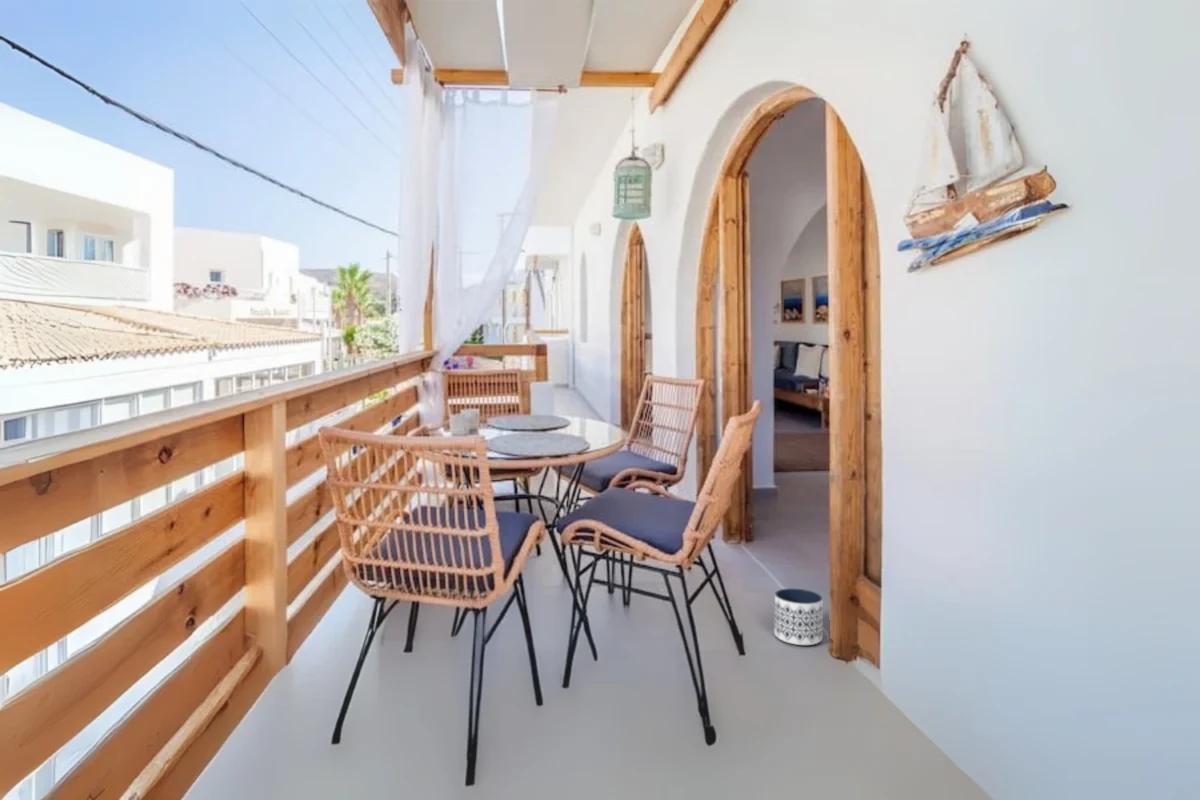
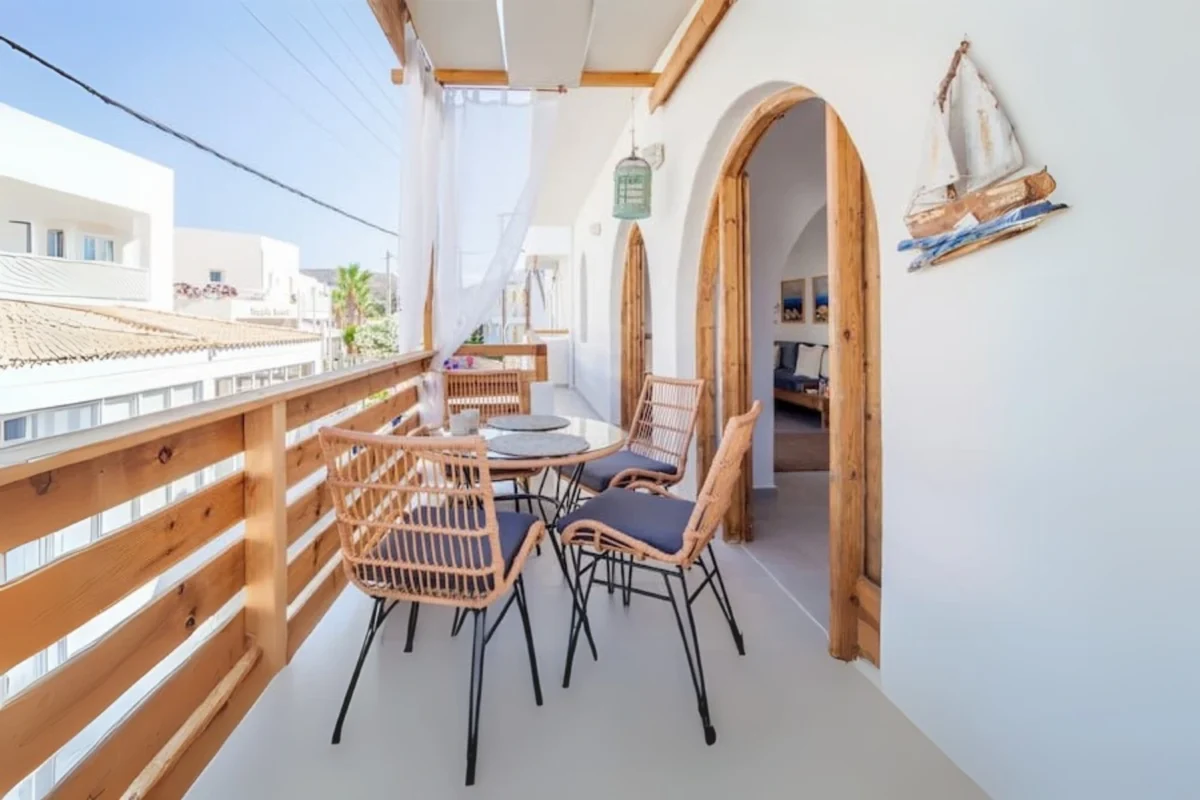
- planter [773,588,824,646]
